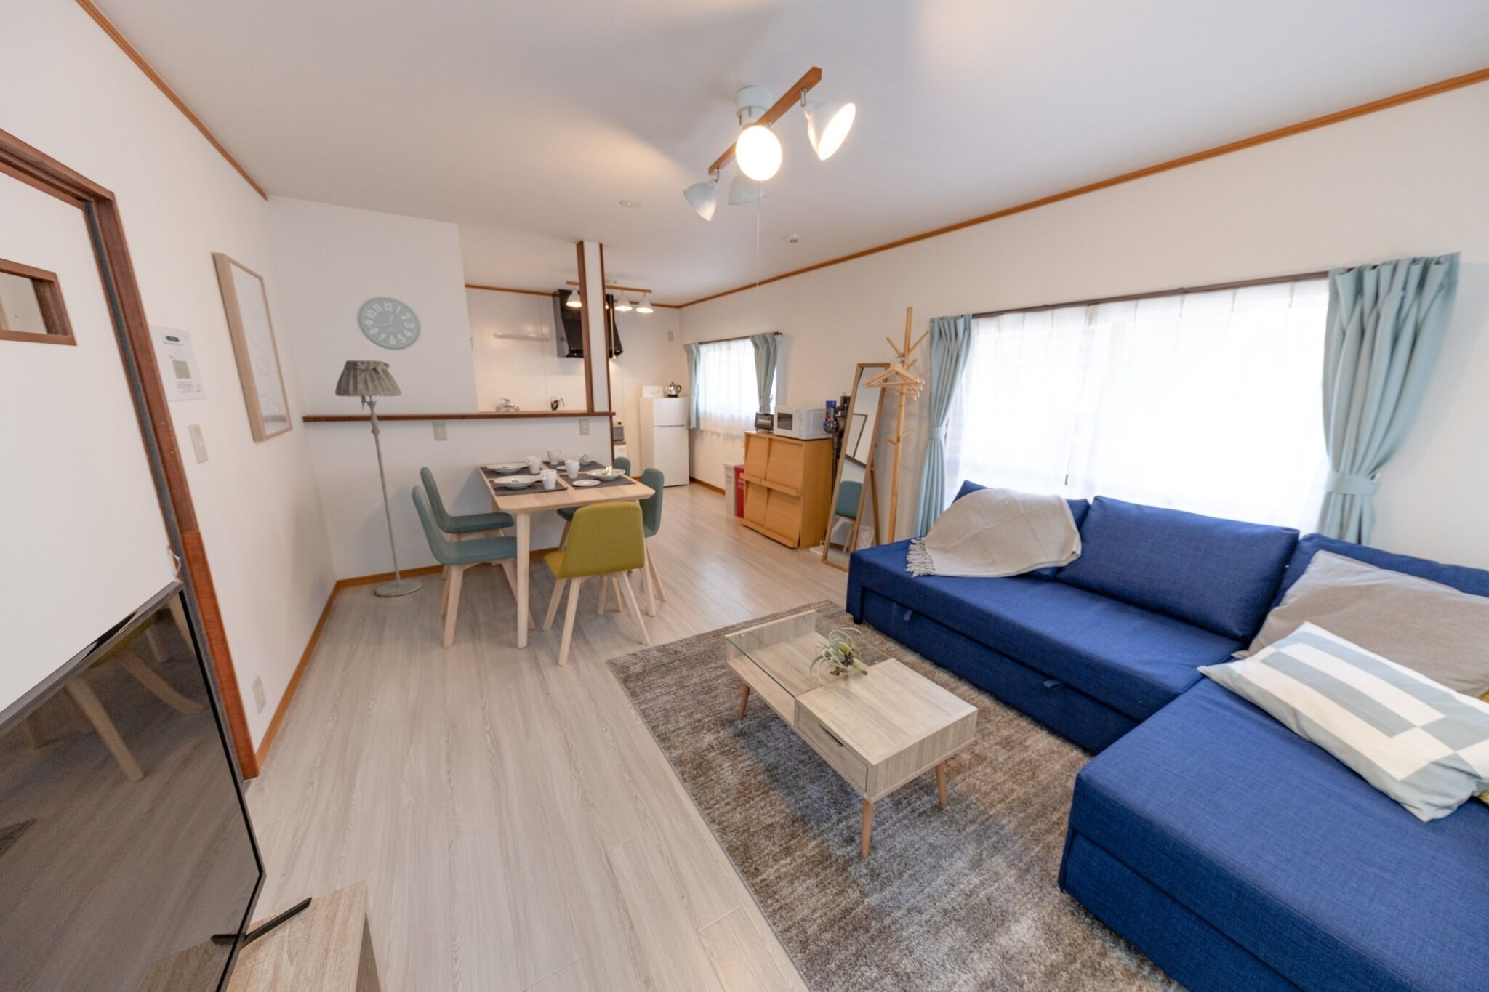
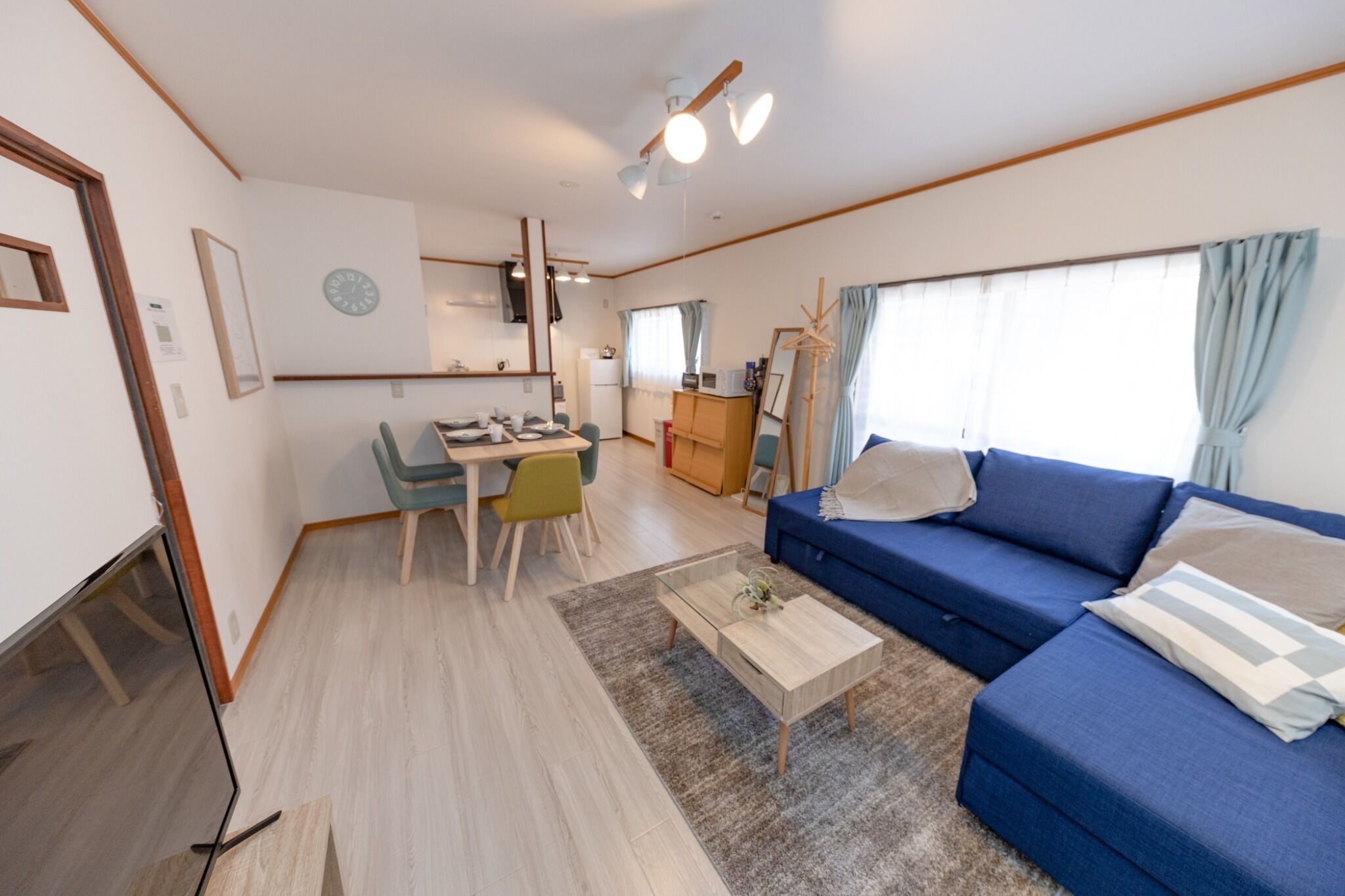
- floor lamp [334,359,423,598]
